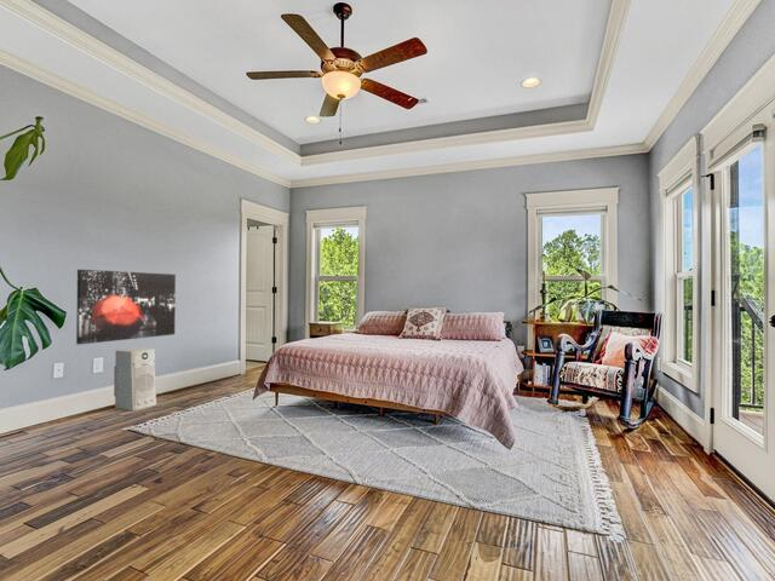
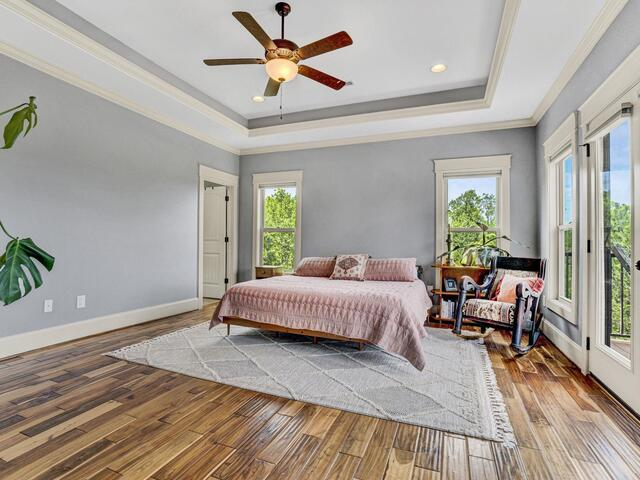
- air purifier [113,346,157,412]
- wall art [75,269,177,346]
